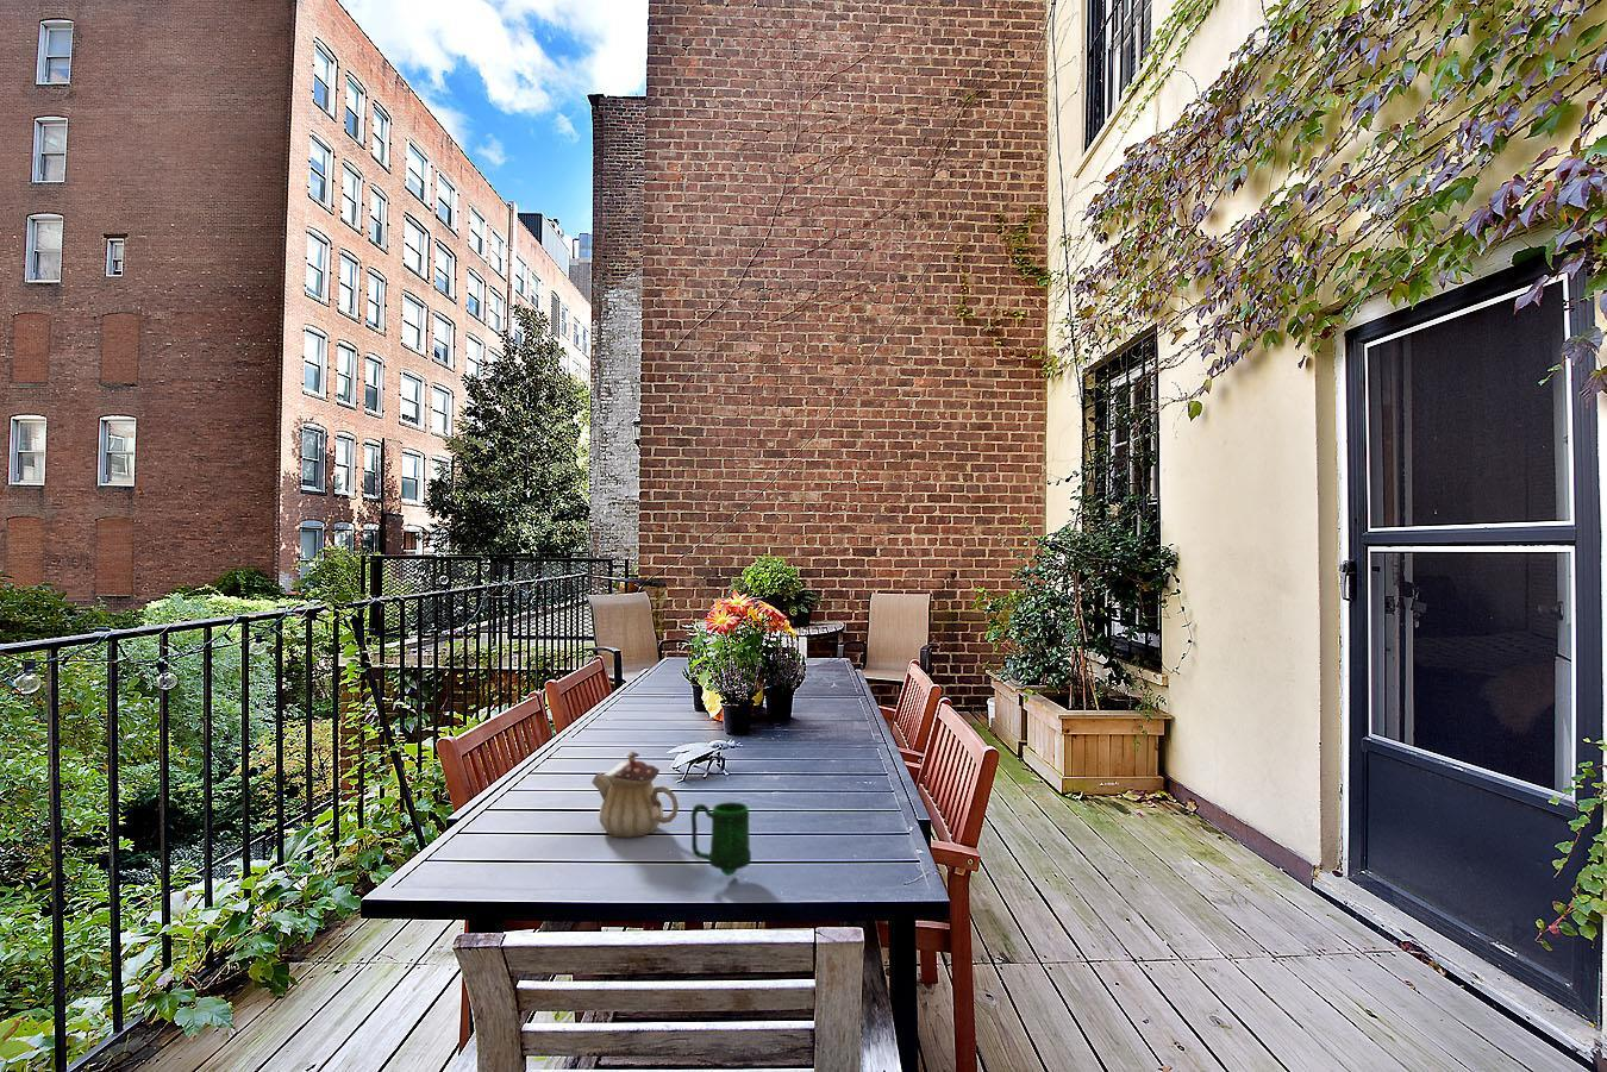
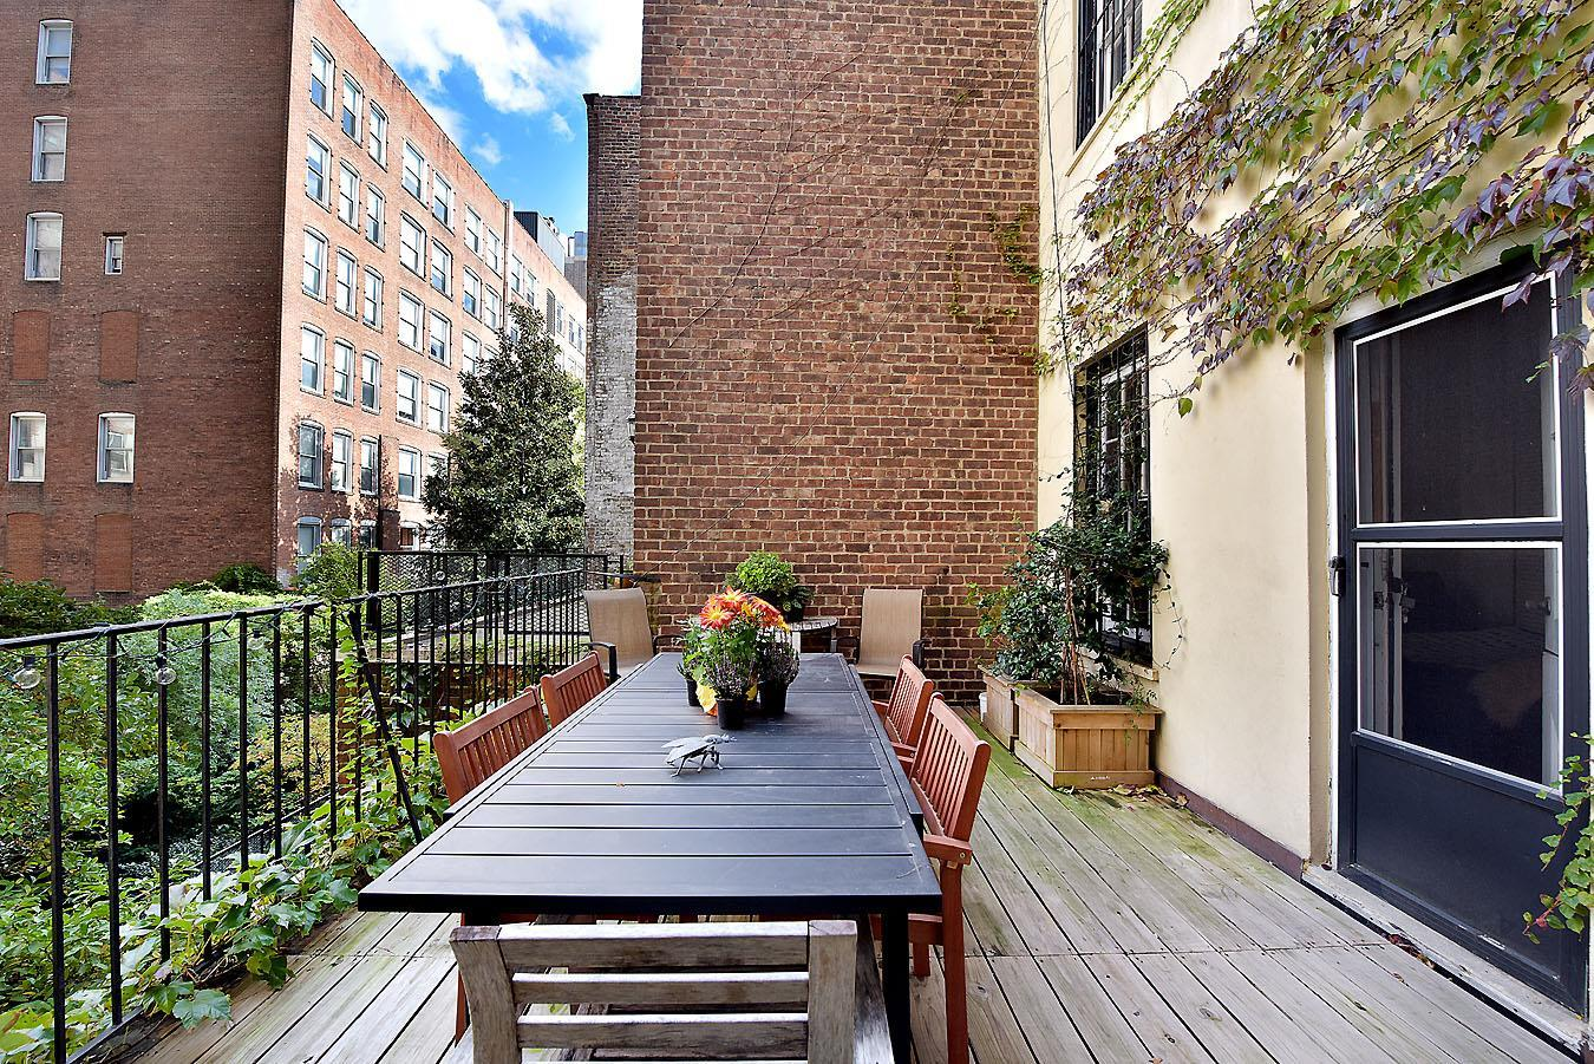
- mug [690,800,753,877]
- teapot [590,750,680,839]
